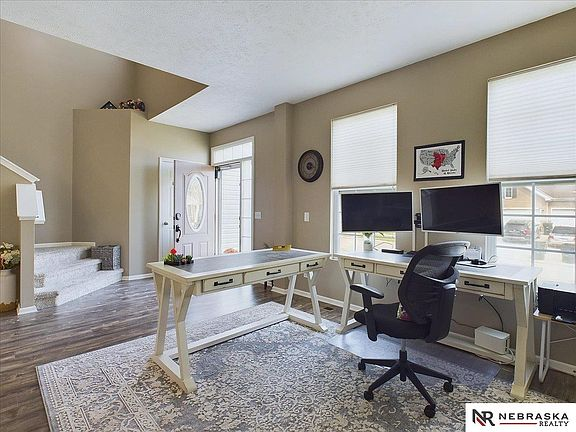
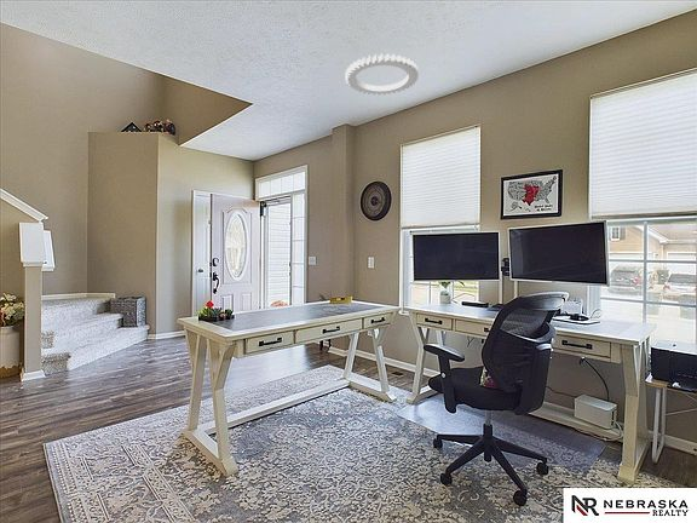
+ ceiling fixture [345,53,420,96]
